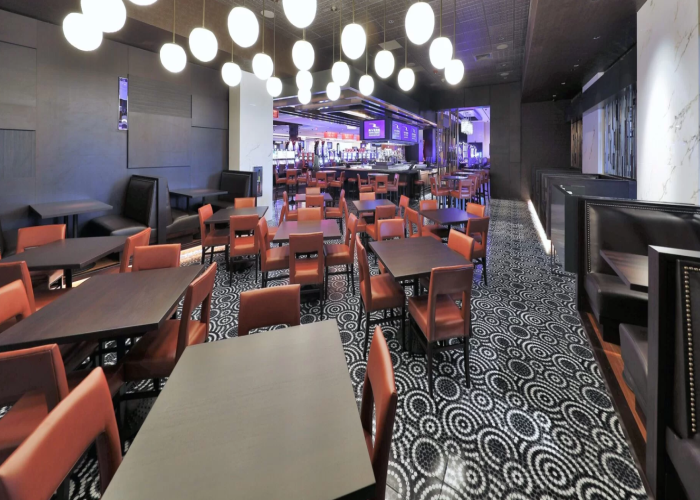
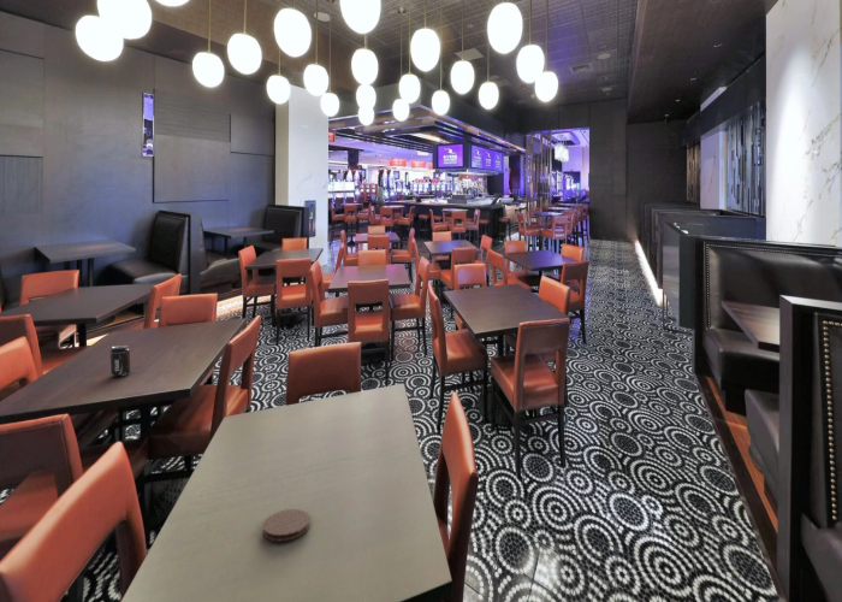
+ coaster [262,508,312,543]
+ beverage can [108,344,132,378]
